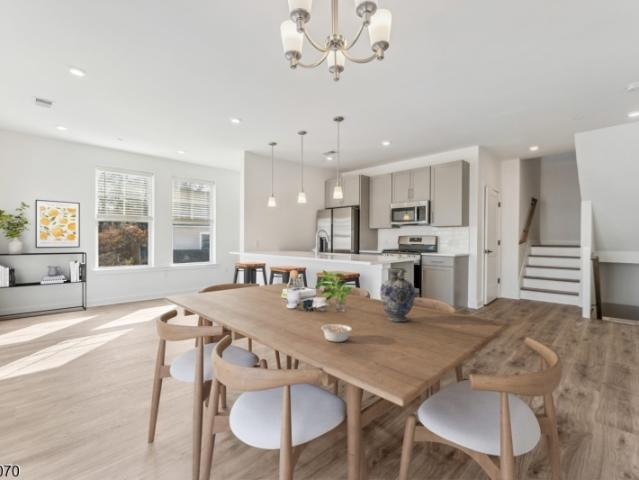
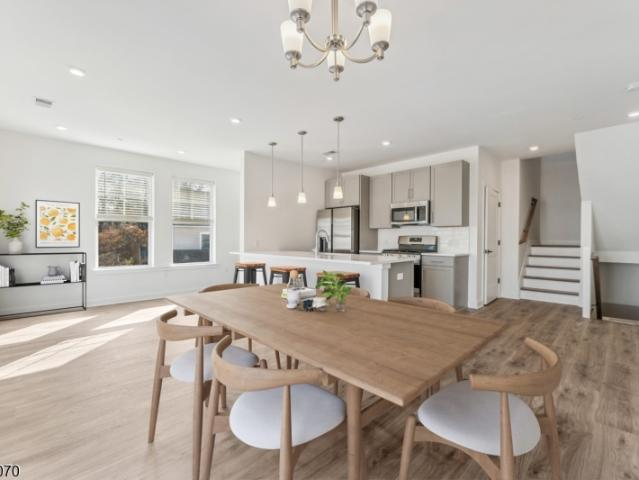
- legume [320,323,353,343]
- decorative vase [379,267,416,323]
